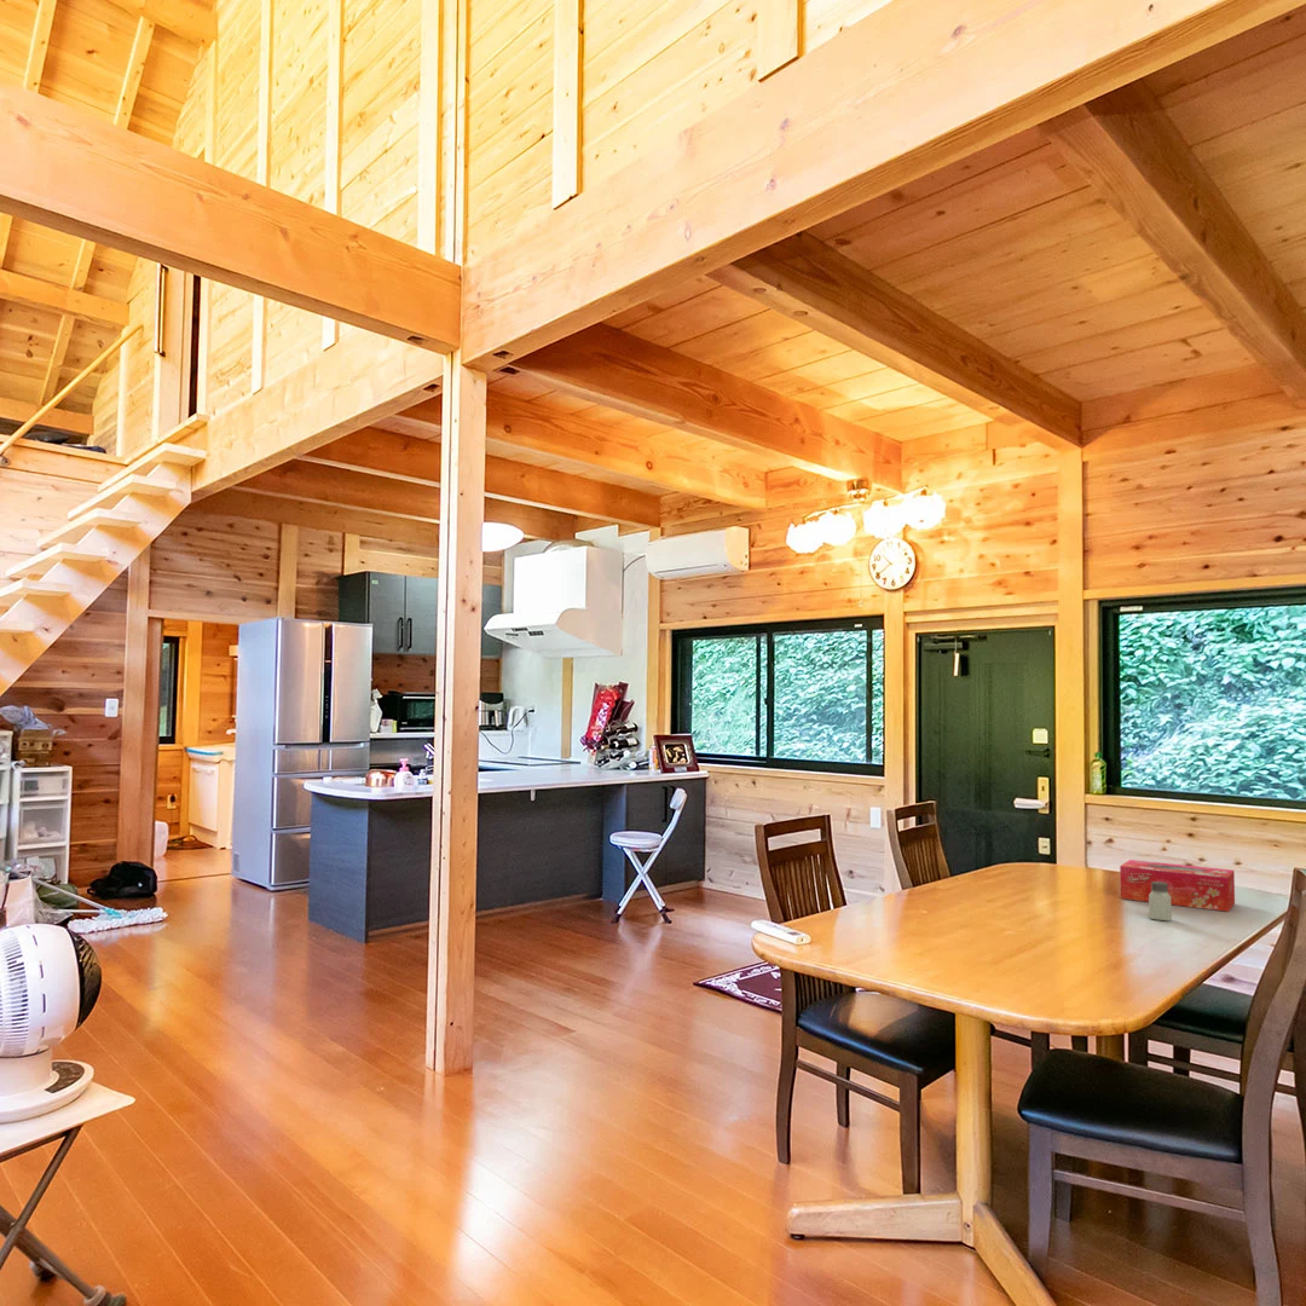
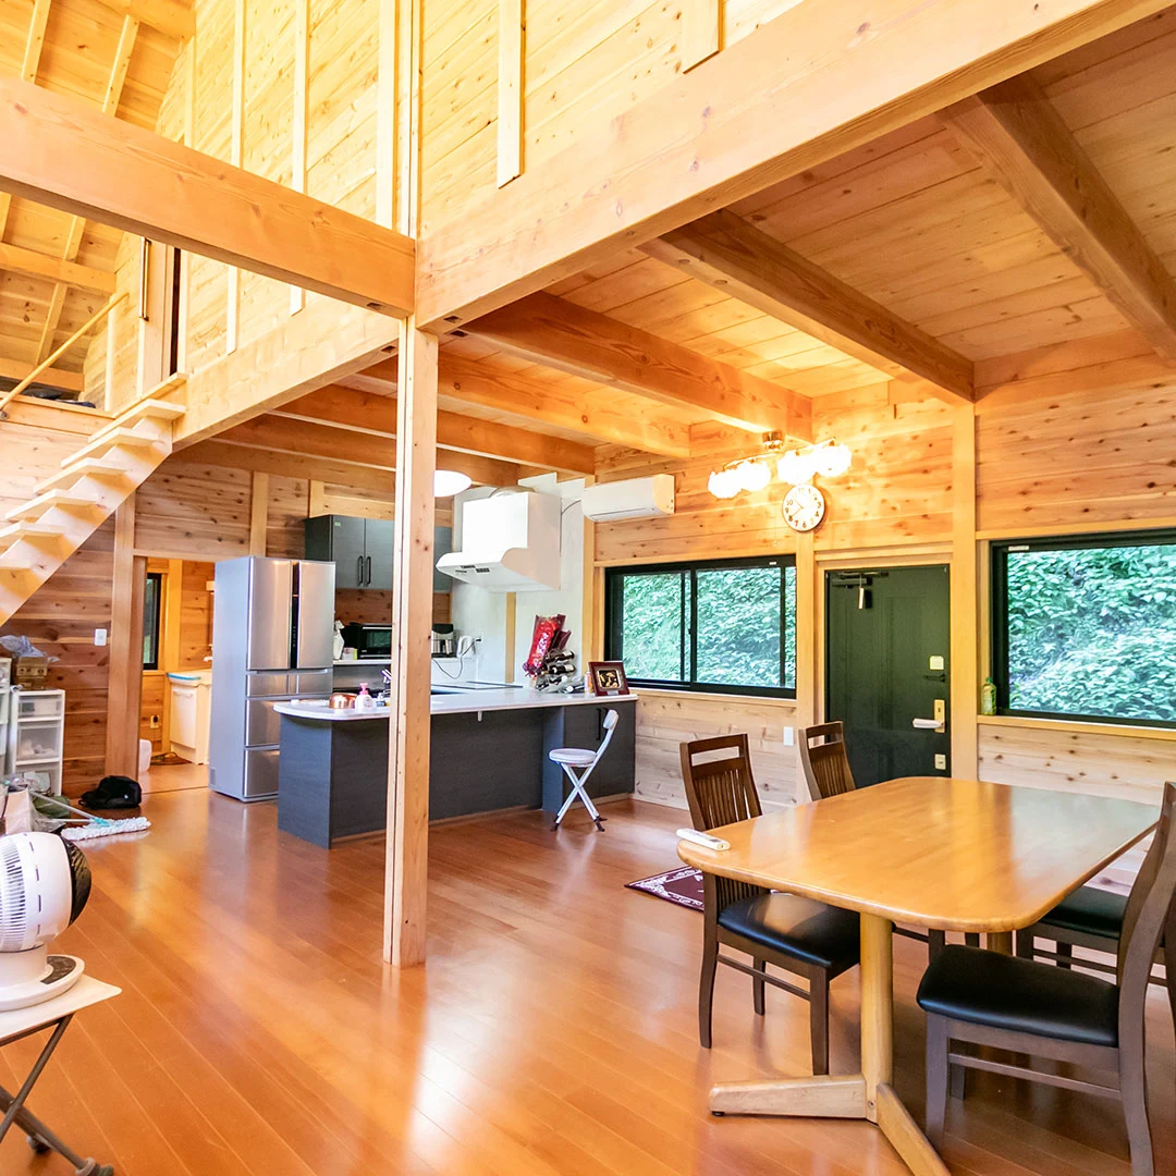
- tissue box [1119,859,1236,913]
- saltshaker [1148,882,1173,923]
